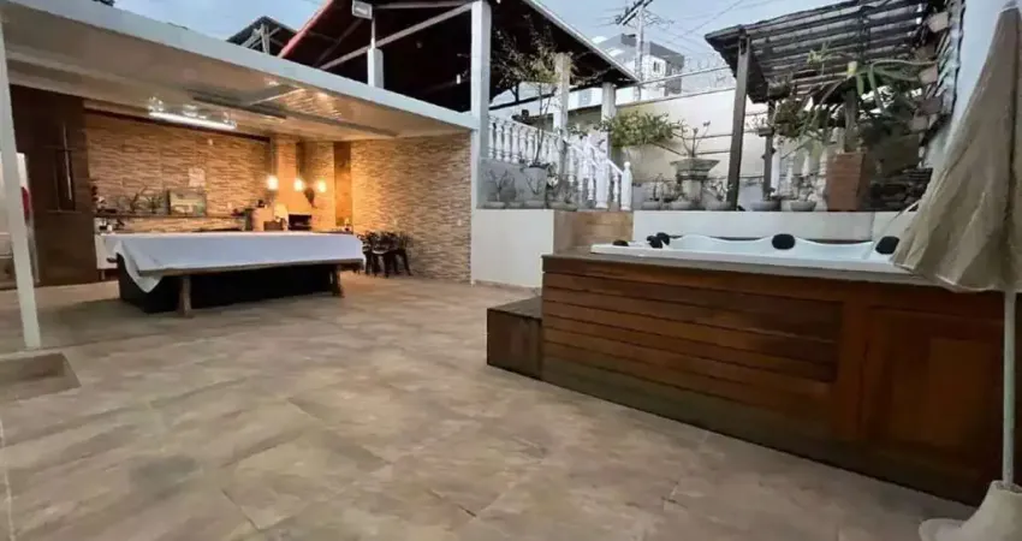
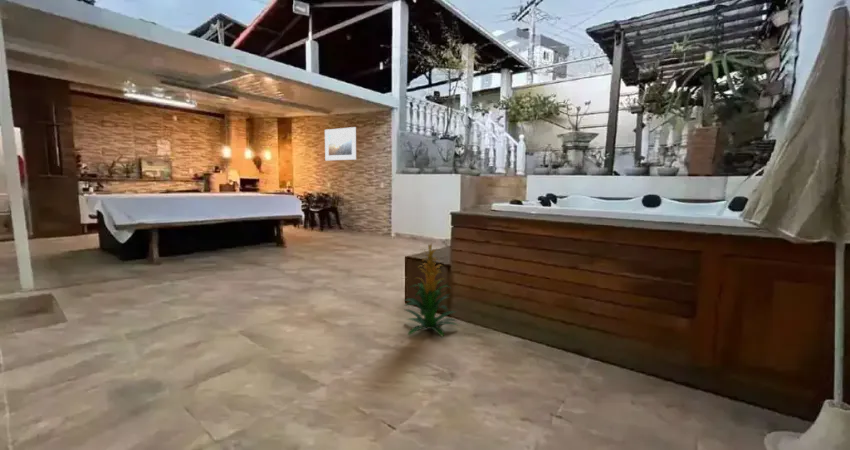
+ indoor plant [404,242,460,338]
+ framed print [324,126,357,161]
